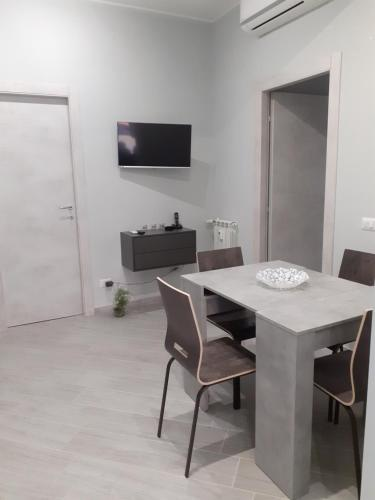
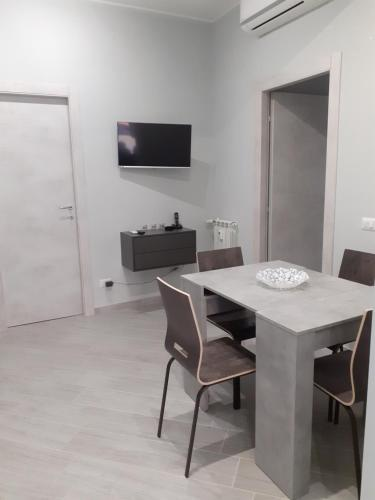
- potted plant [109,280,136,318]
